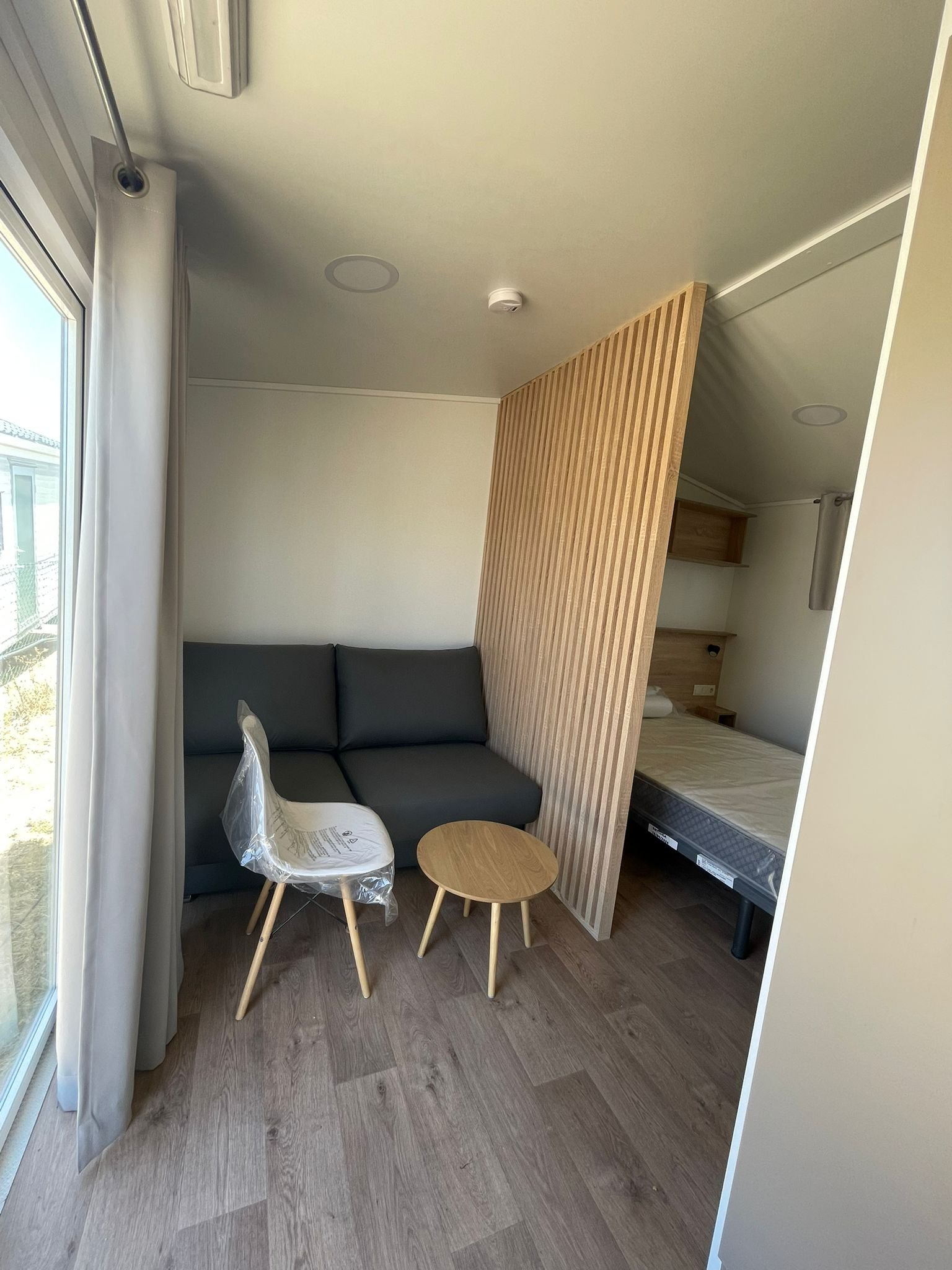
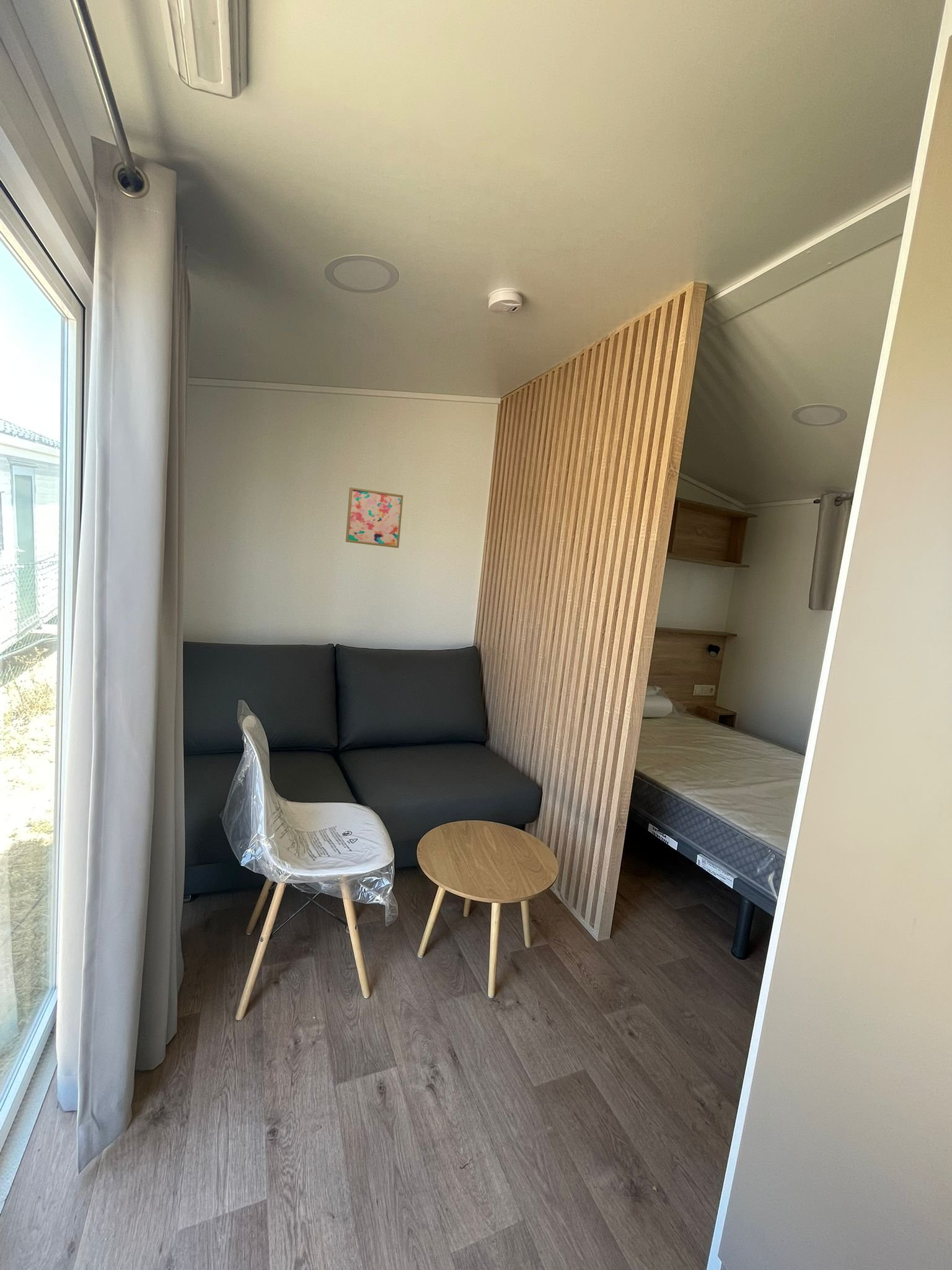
+ wall art [345,487,403,549]
